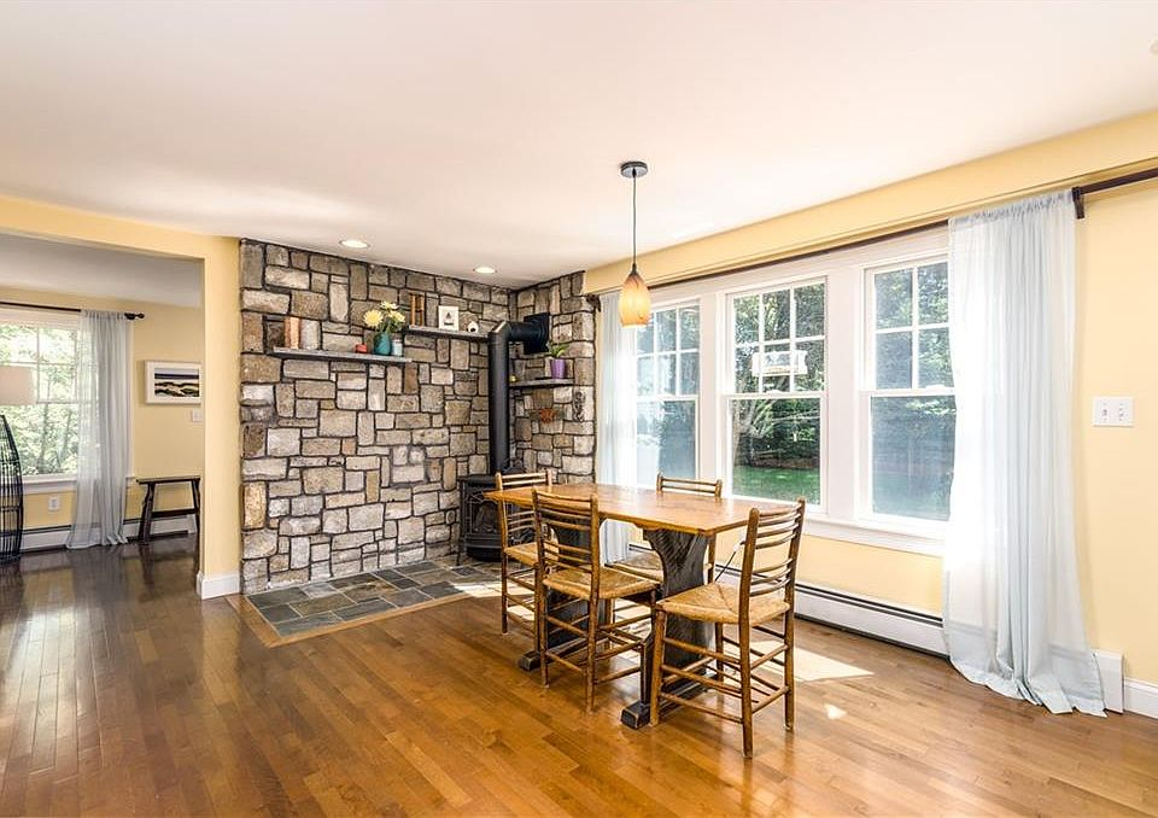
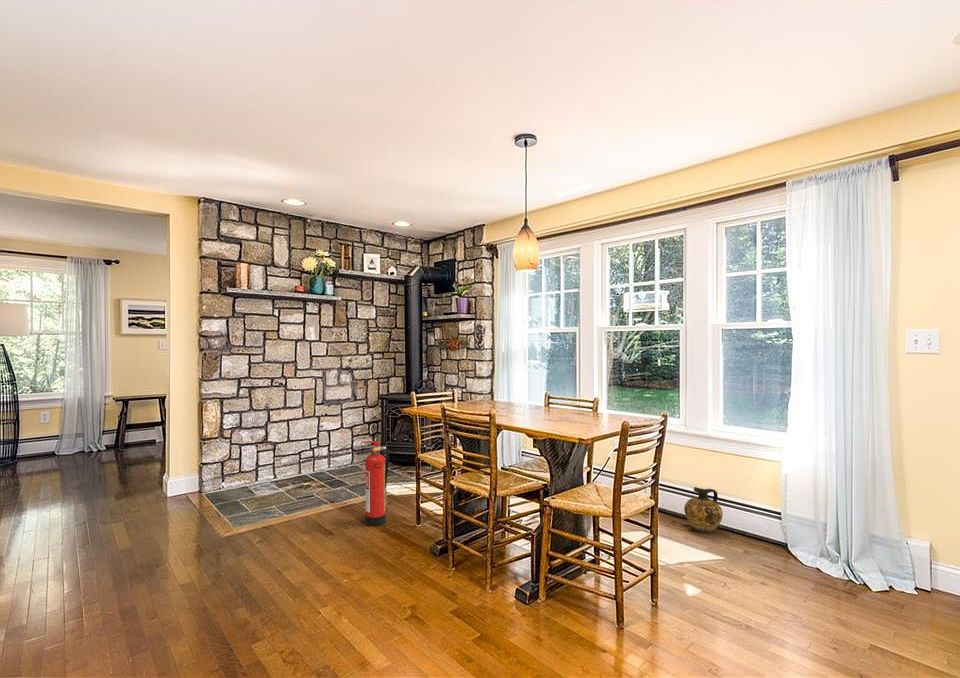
+ ceramic jug [683,486,724,534]
+ fire extinguisher [361,440,390,527]
